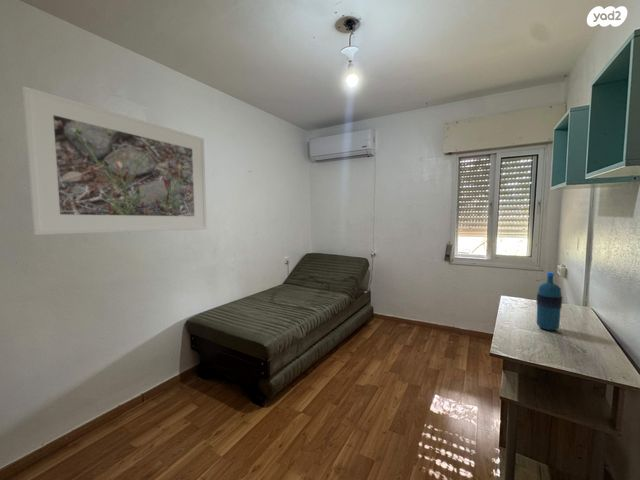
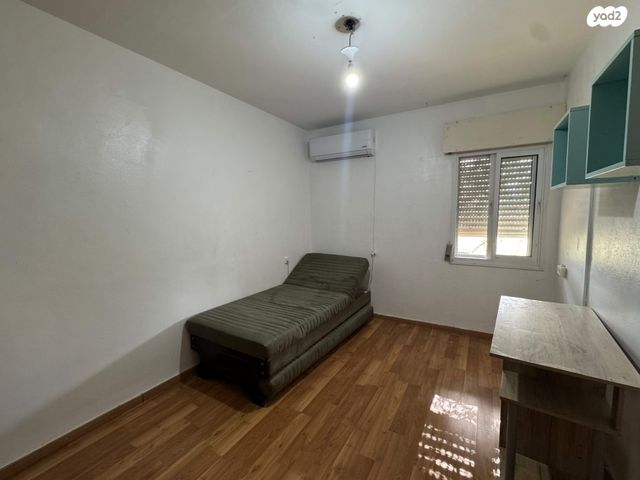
- water bottle [536,271,563,331]
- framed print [21,85,208,236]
